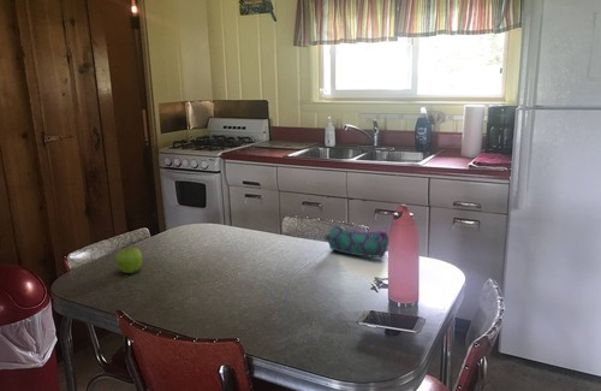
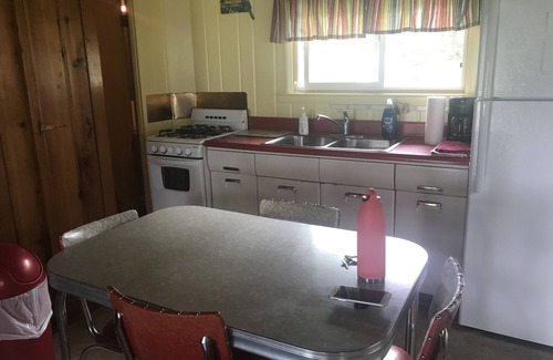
- pencil case [323,223,389,260]
- fruit [114,247,143,274]
